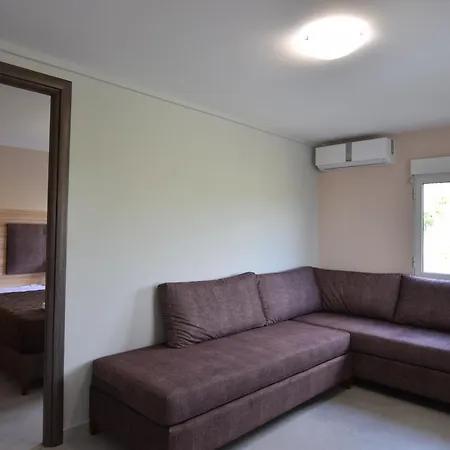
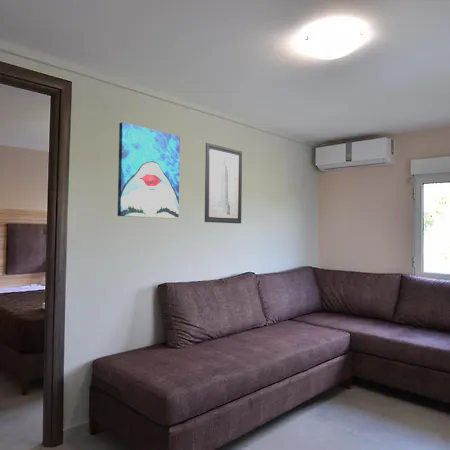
+ wall art [204,142,243,224]
+ wall art [117,121,181,220]
